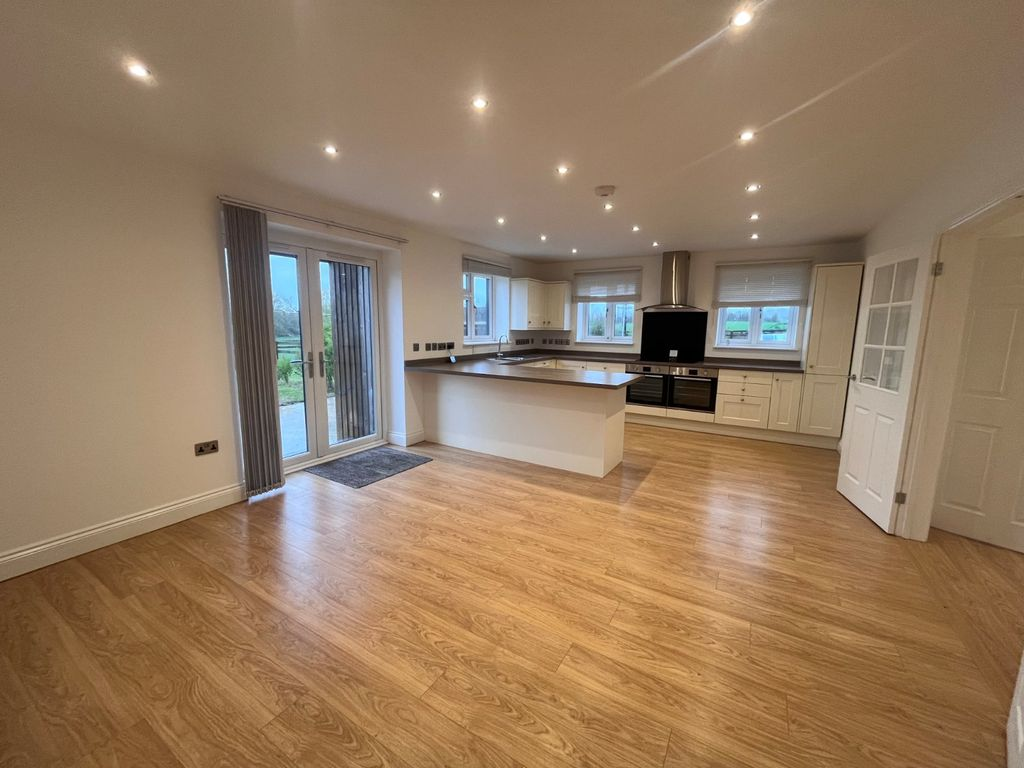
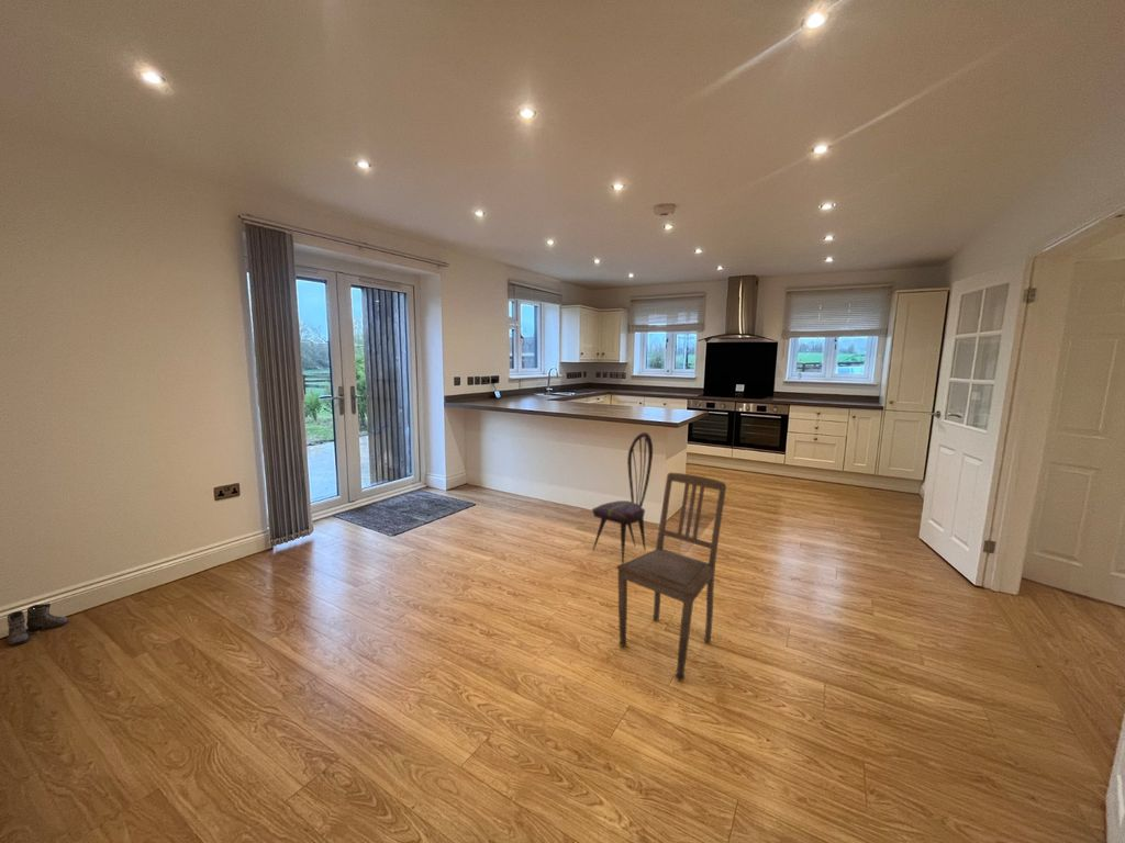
+ boots [0,603,69,647]
+ dining chair [615,472,727,682]
+ dining chair [591,431,654,564]
